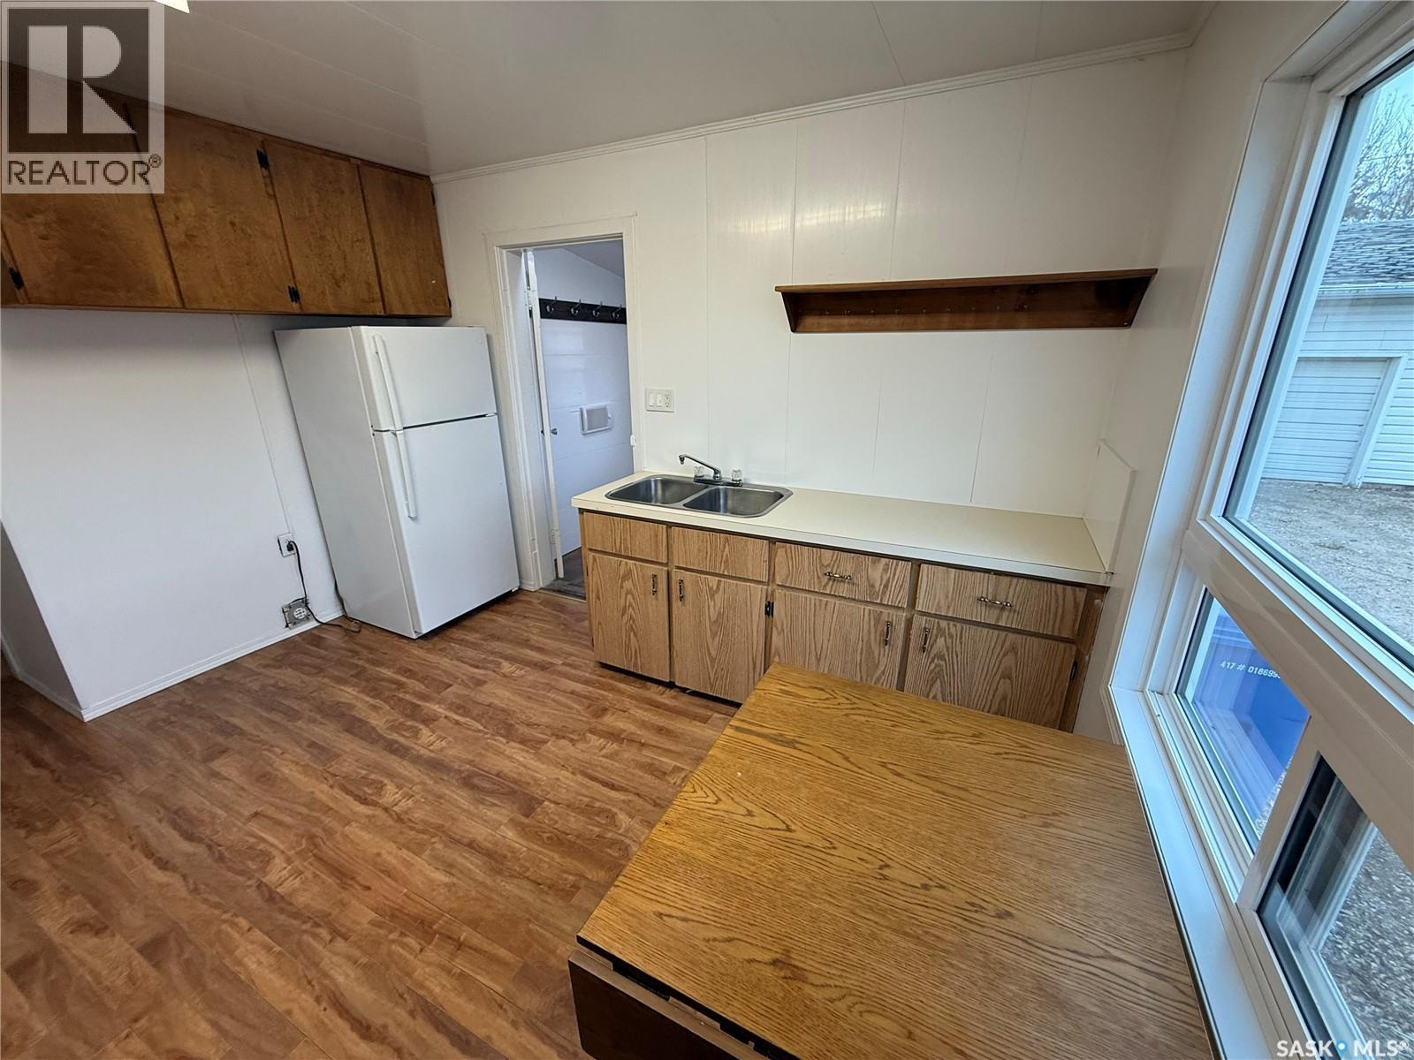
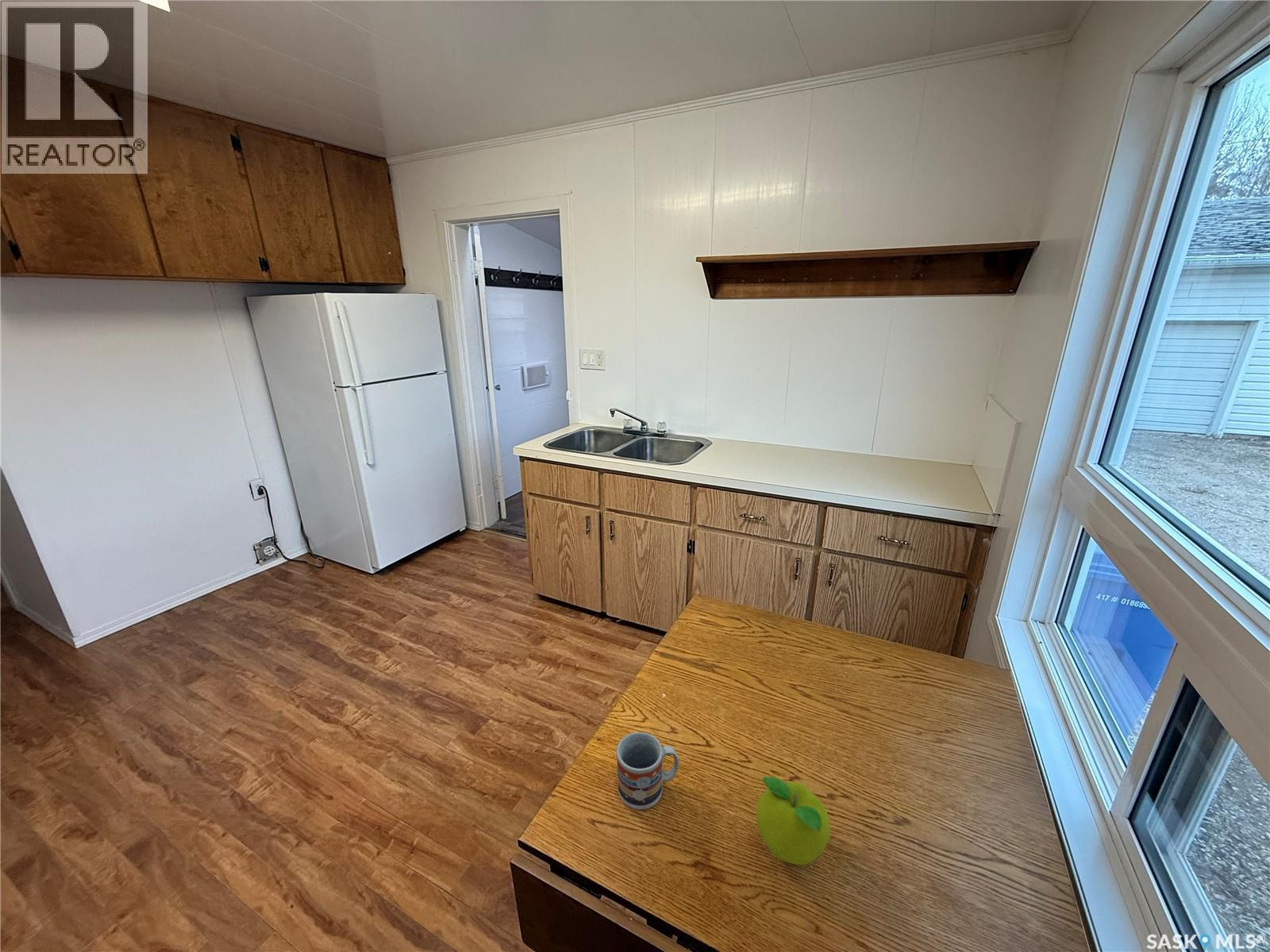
+ fruit [756,776,831,866]
+ cup [615,731,679,810]
